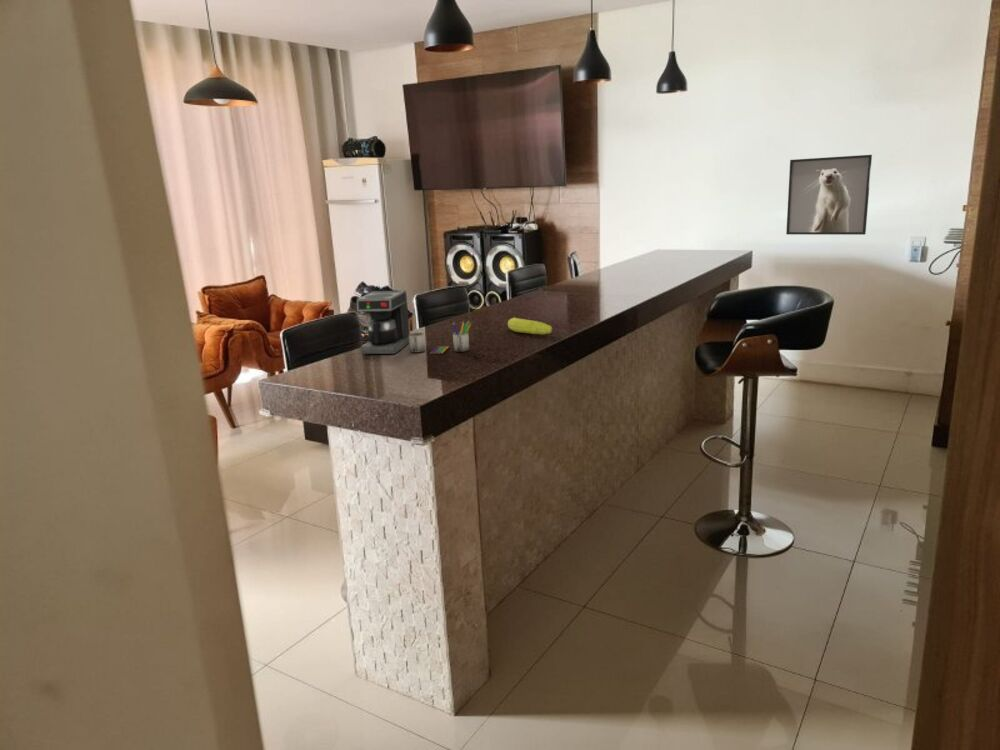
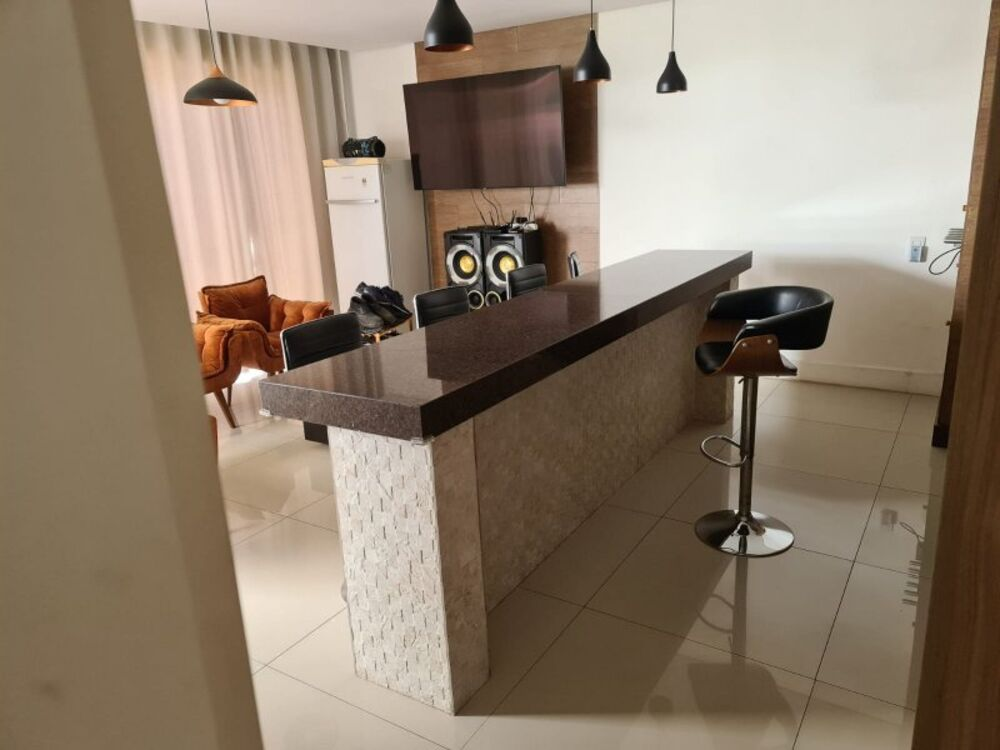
- coffee maker [356,289,473,355]
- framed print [785,154,873,236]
- fruit [507,317,553,335]
